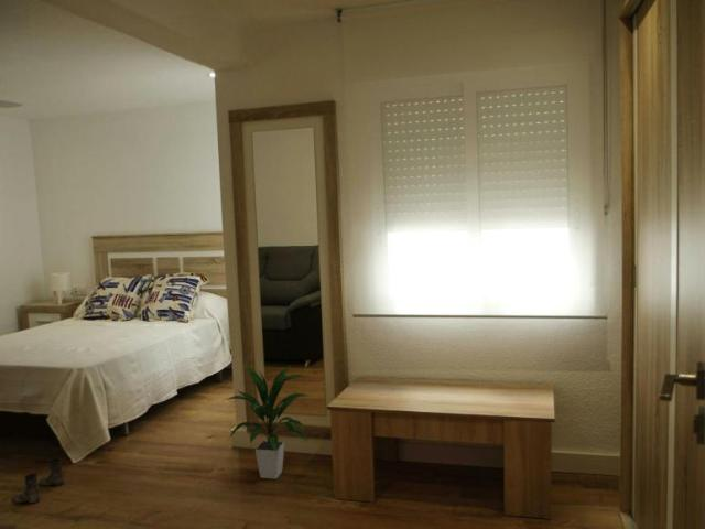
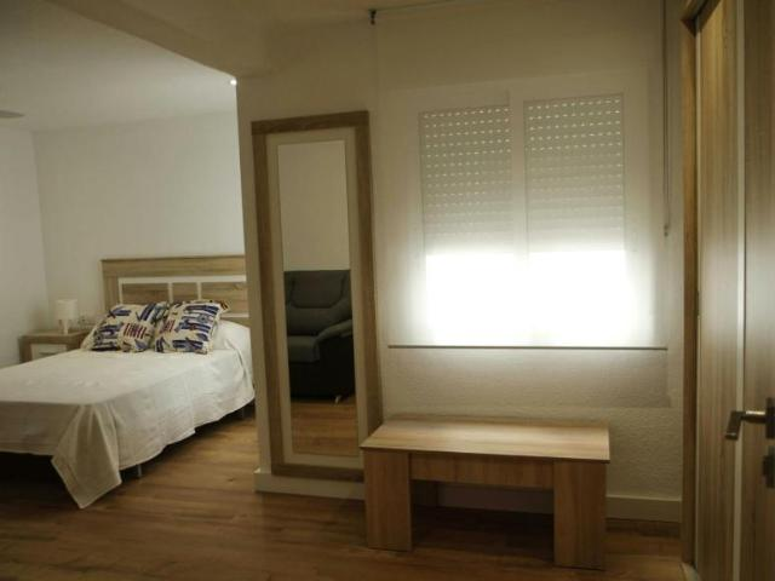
- boots [10,457,65,505]
- indoor plant [225,361,311,479]
